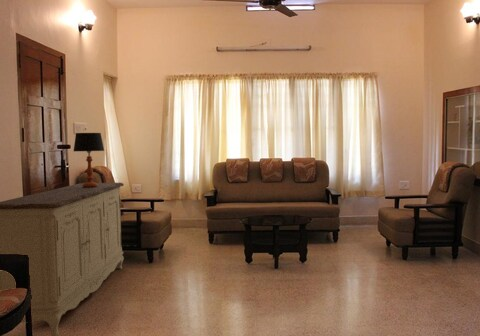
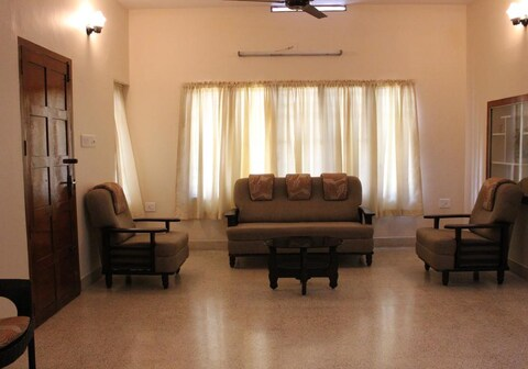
- table lamp [73,132,105,187]
- sideboard [0,182,125,336]
